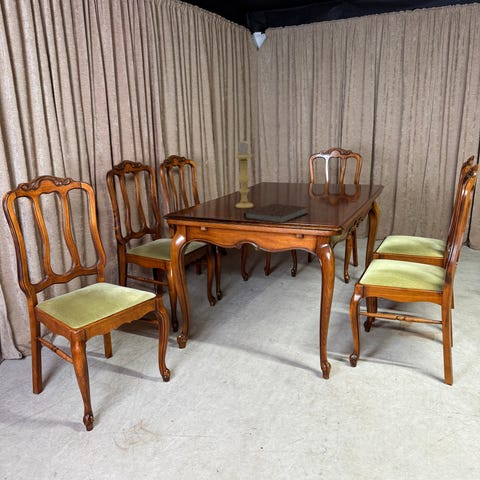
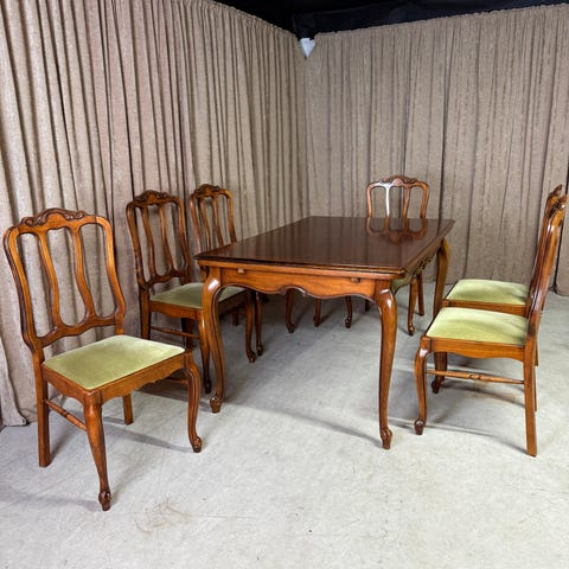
- notebook [243,203,309,224]
- candle holder [234,140,254,209]
